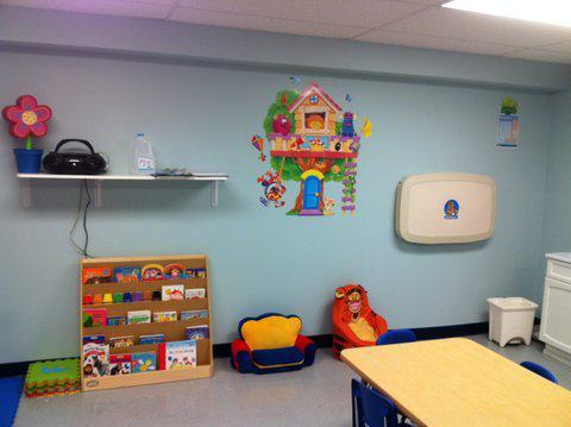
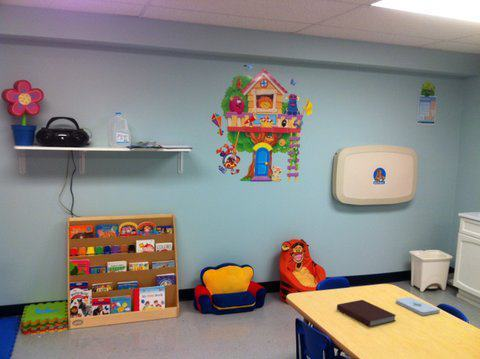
+ notepad [395,296,441,316]
+ notebook [336,299,397,328]
